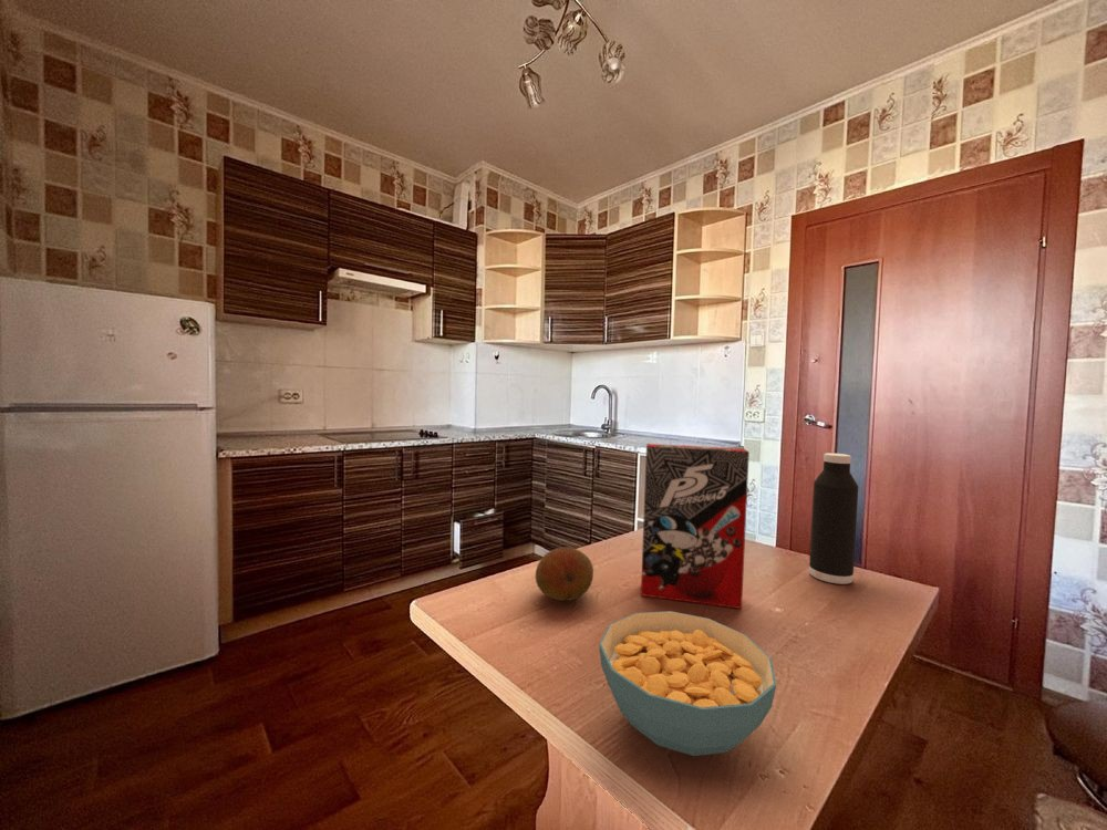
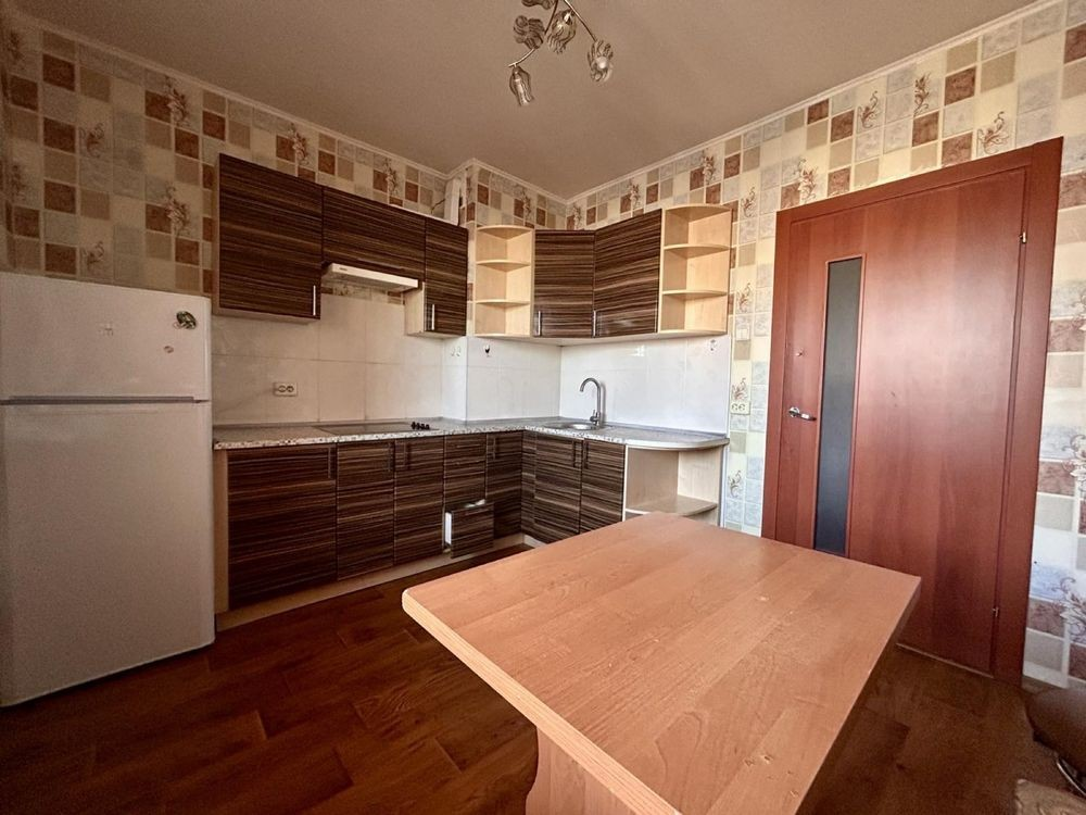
- fruit [535,546,594,602]
- cereal bowl [598,610,777,757]
- cereal box [640,443,751,610]
- water bottle [808,452,859,585]
